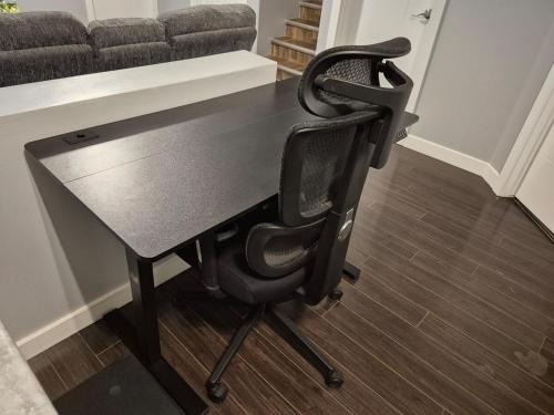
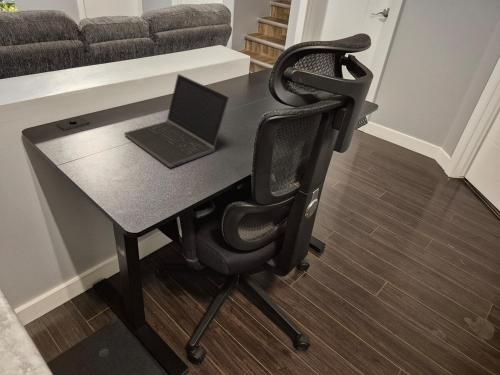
+ laptop computer [124,73,230,169]
